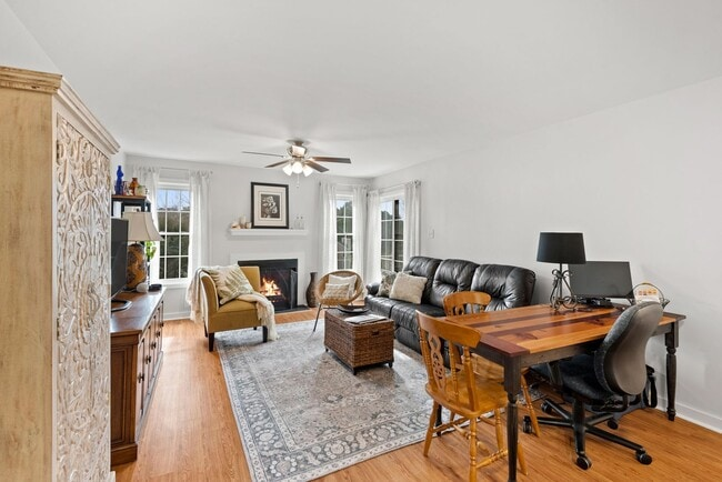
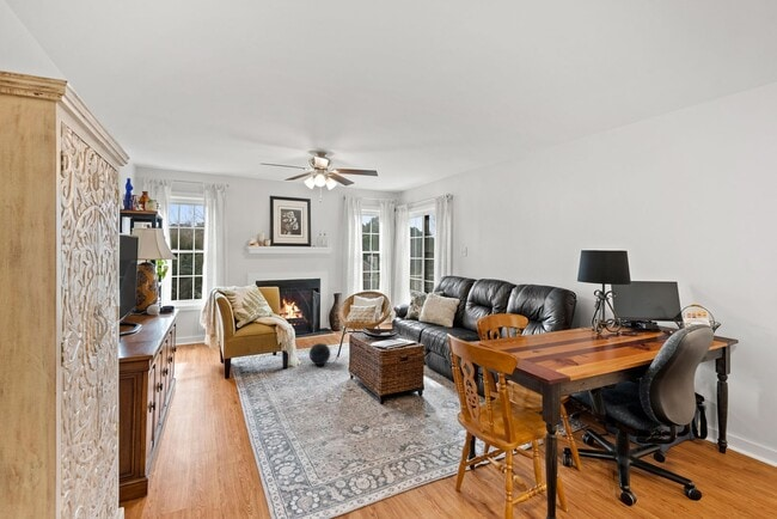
+ ball [308,342,331,366]
